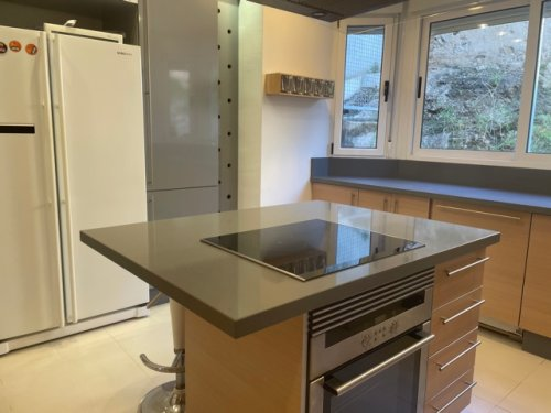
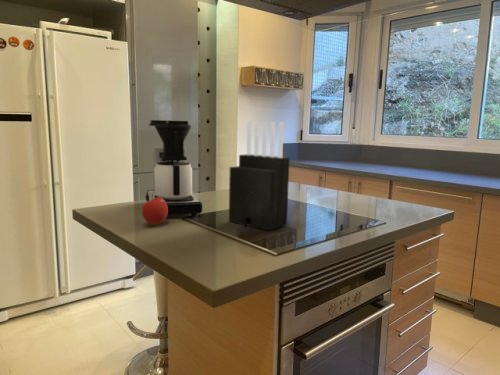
+ coffee maker [144,119,203,217]
+ knife block [228,120,290,232]
+ fruit [141,194,168,226]
